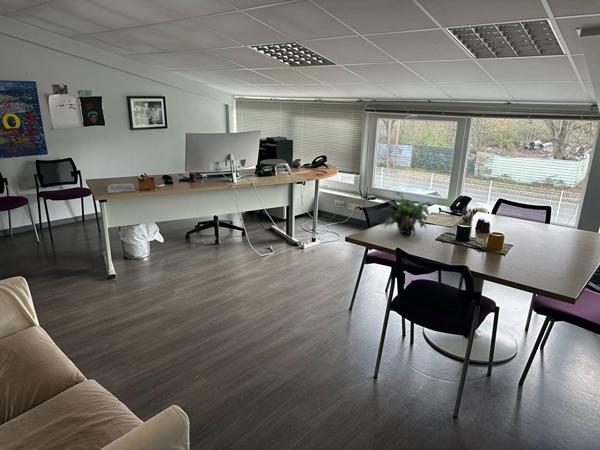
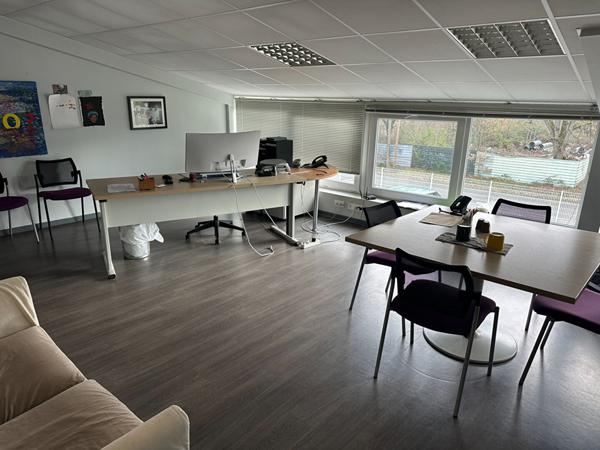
- potted plant [376,191,431,239]
